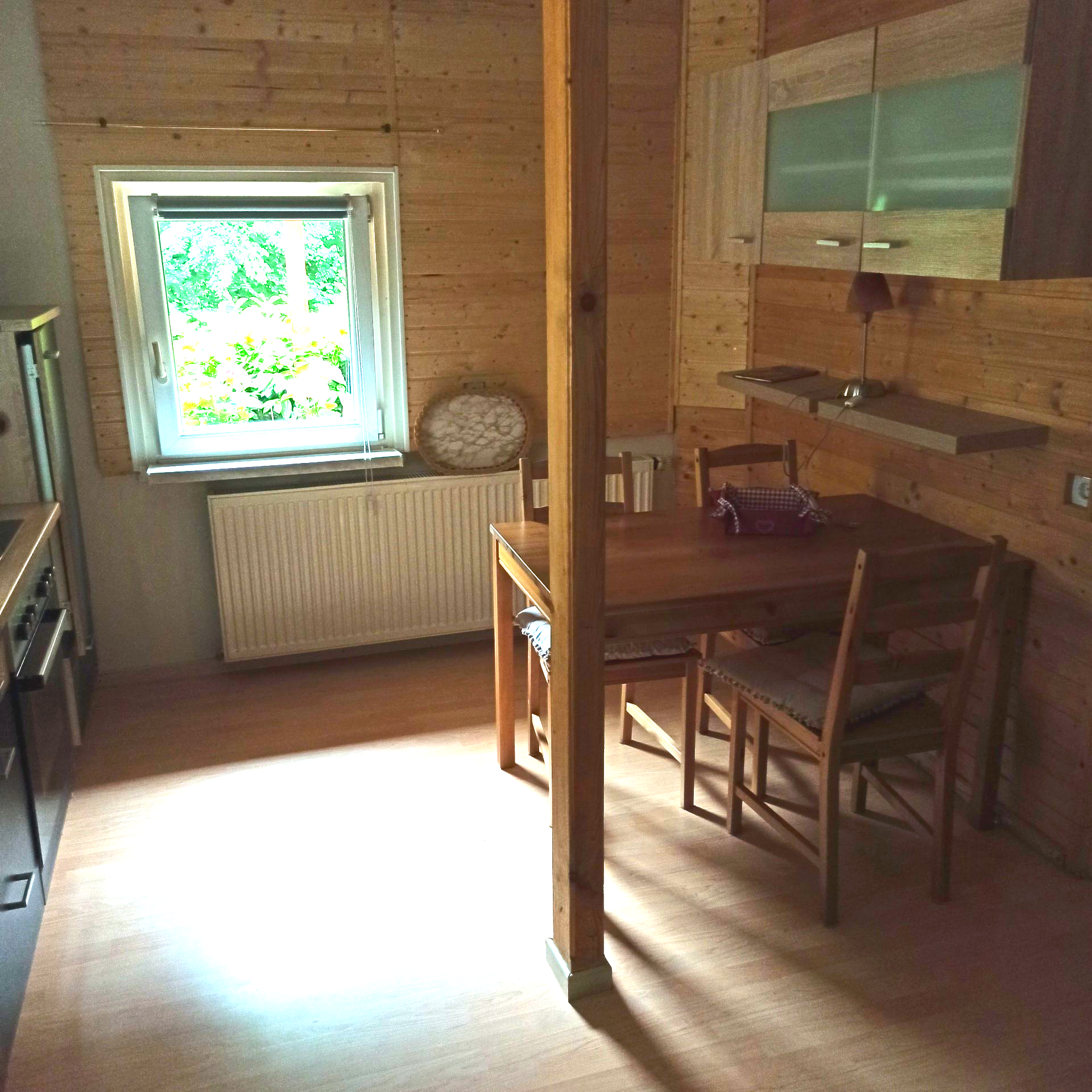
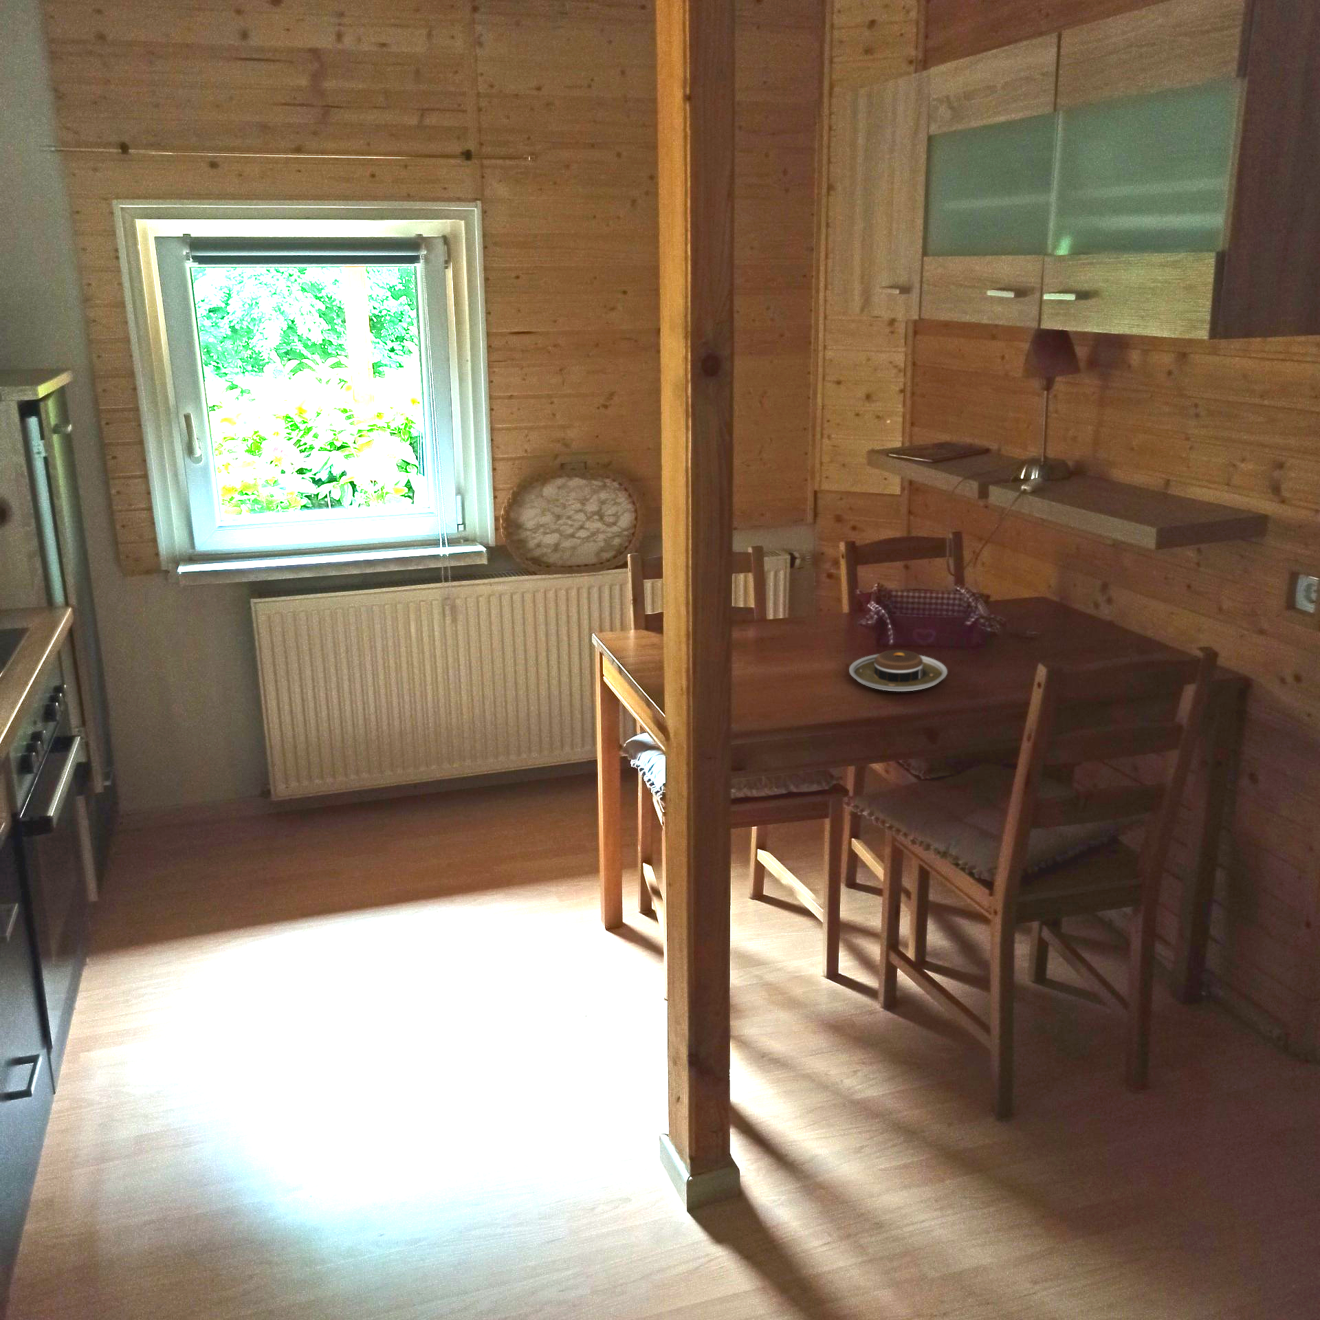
+ plate [849,649,948,691]
